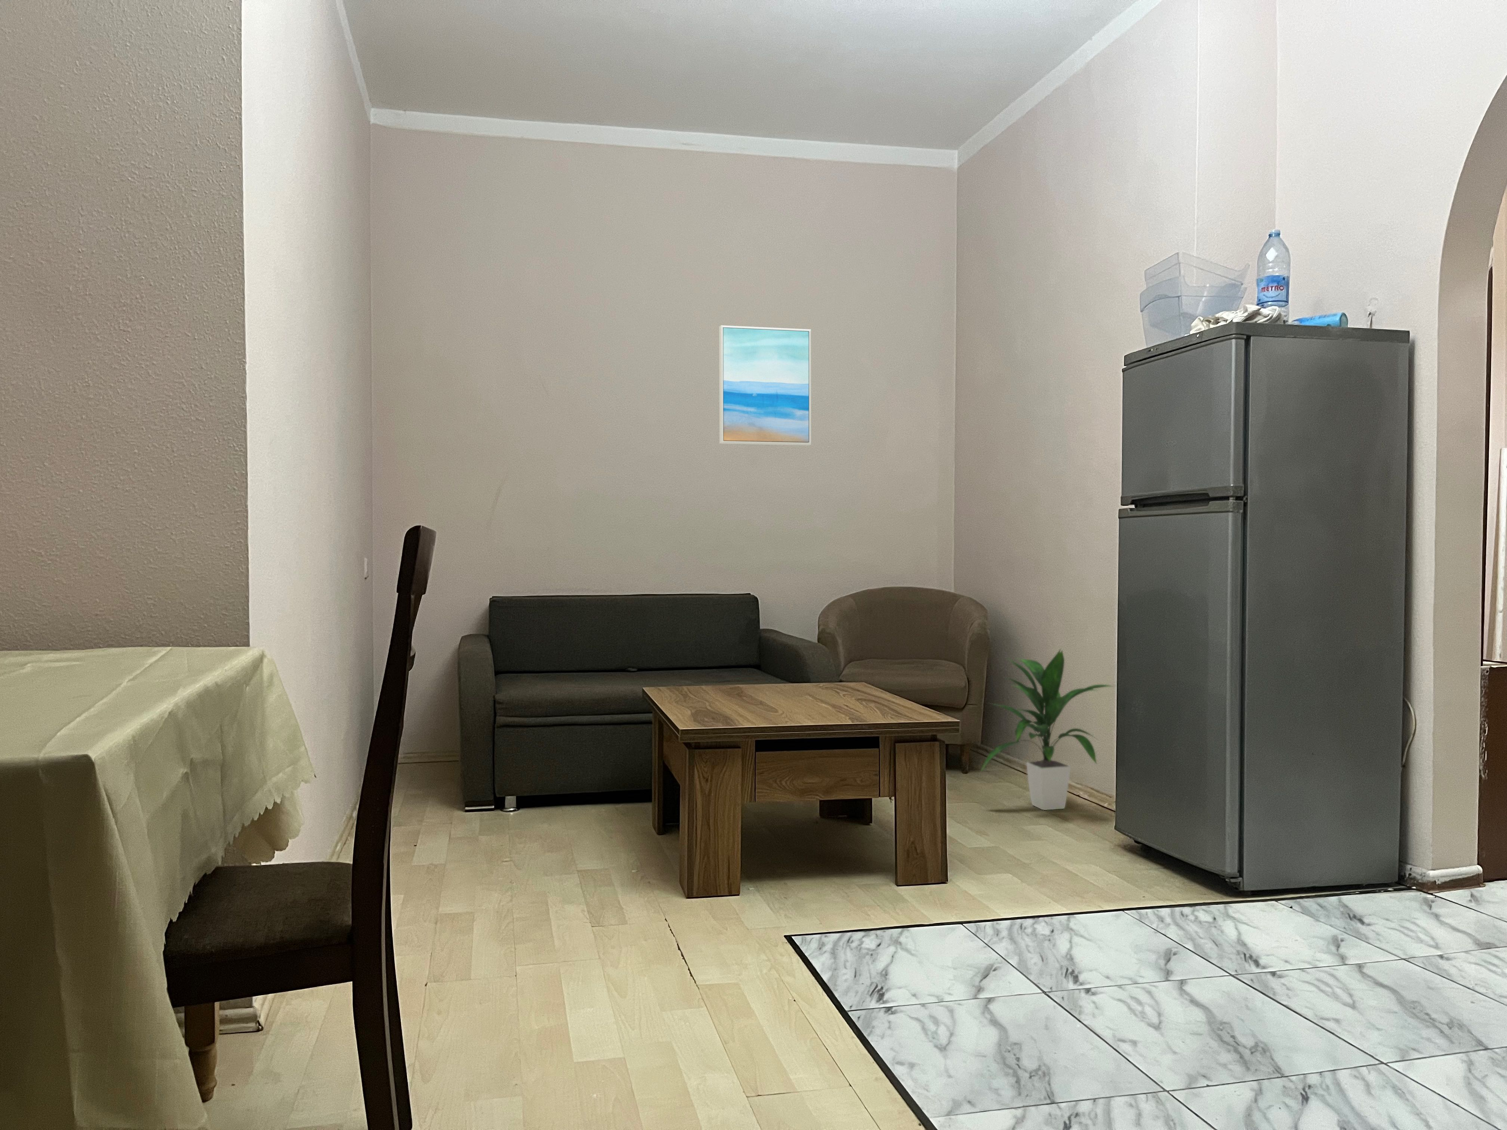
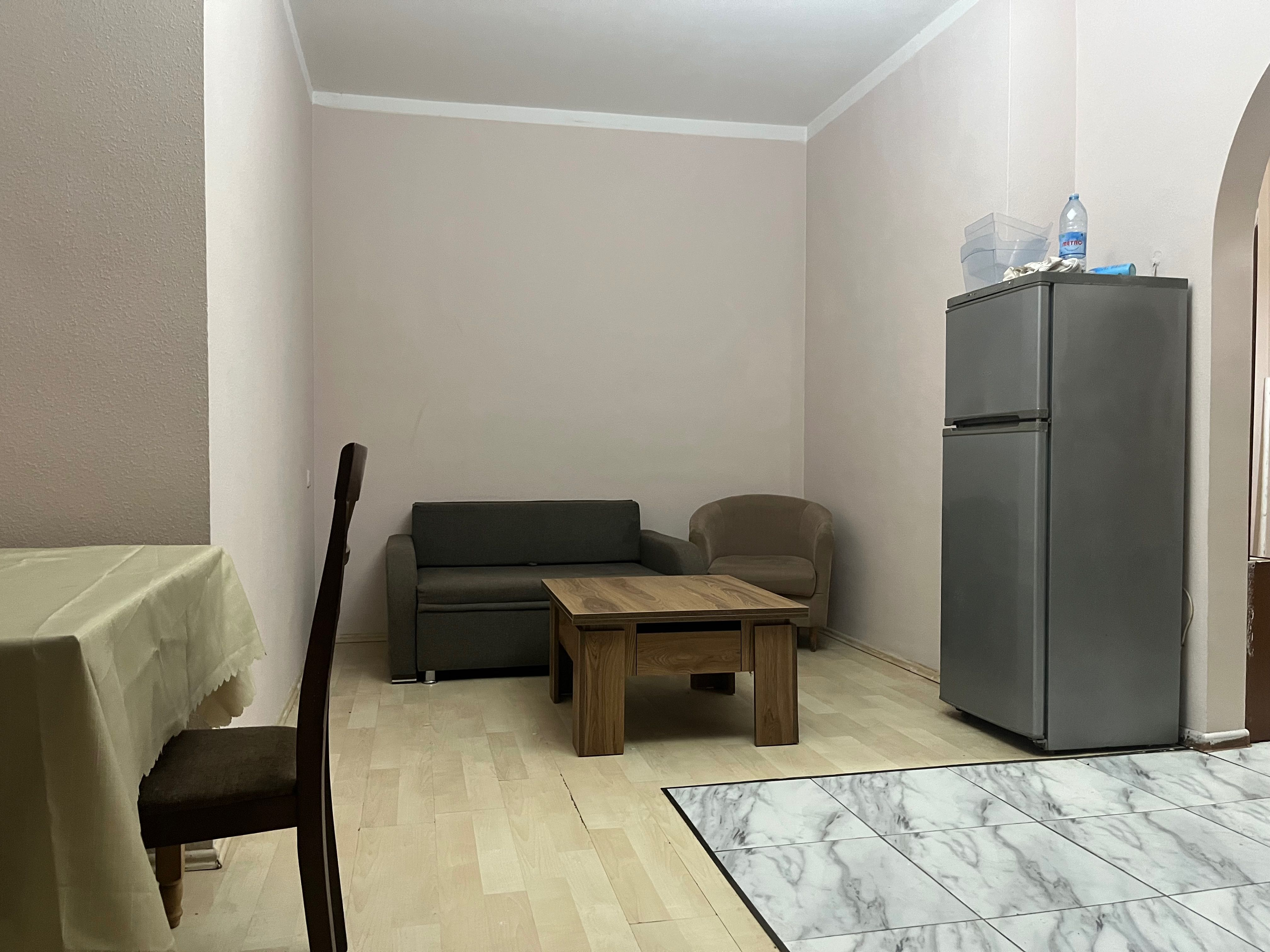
- indoor plant [979,647,1117,811]
- wall art [719,325,812,446]
